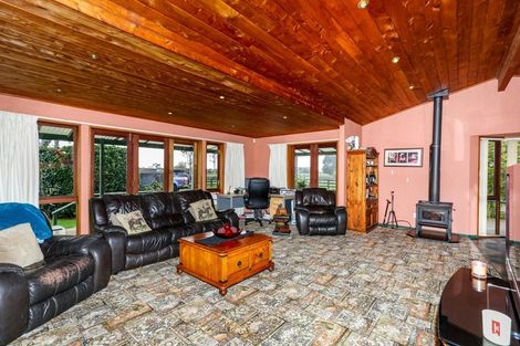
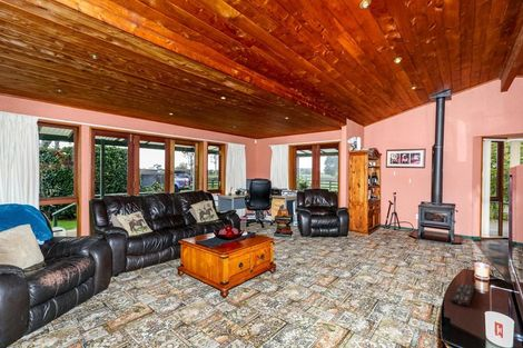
+ remote control [450,281,476,308]
